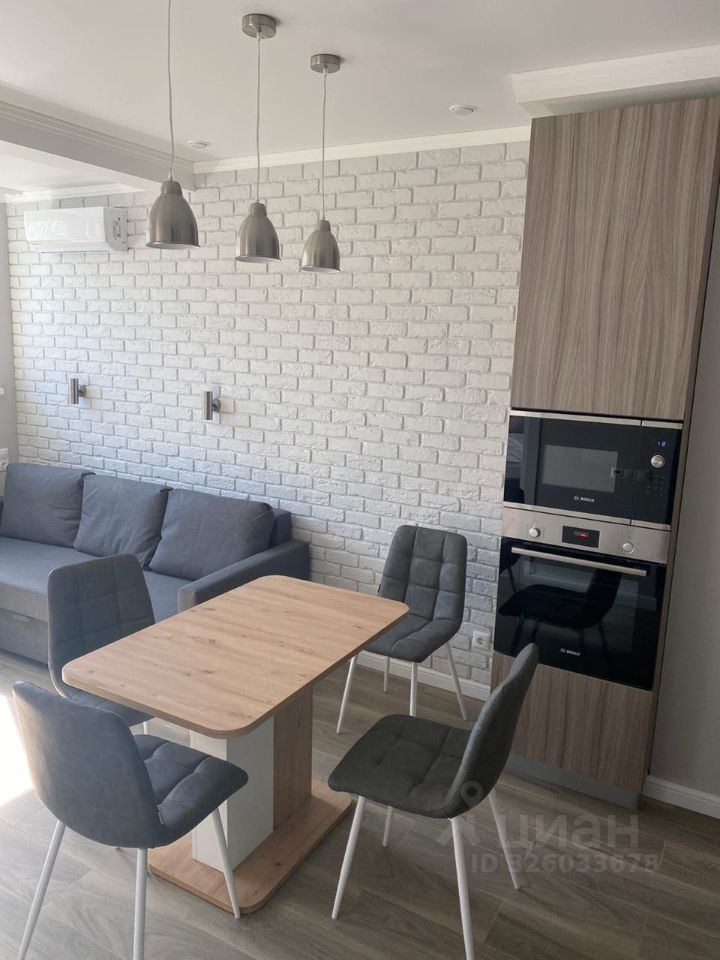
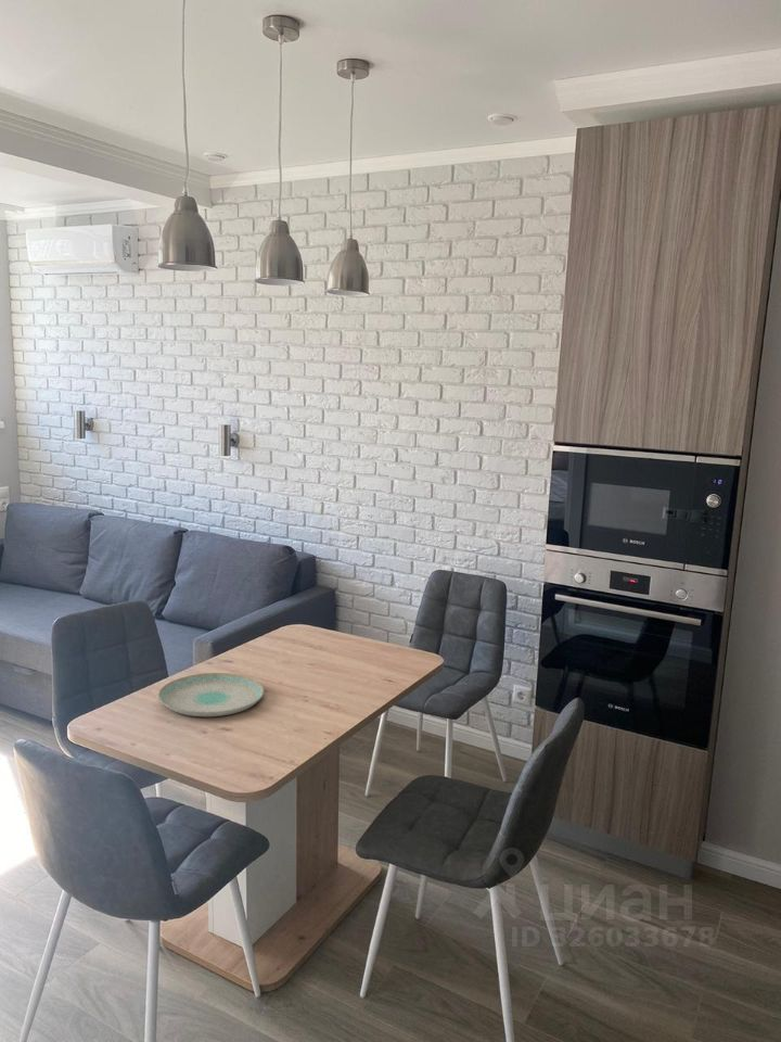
+ plate [157,672,266,717]
